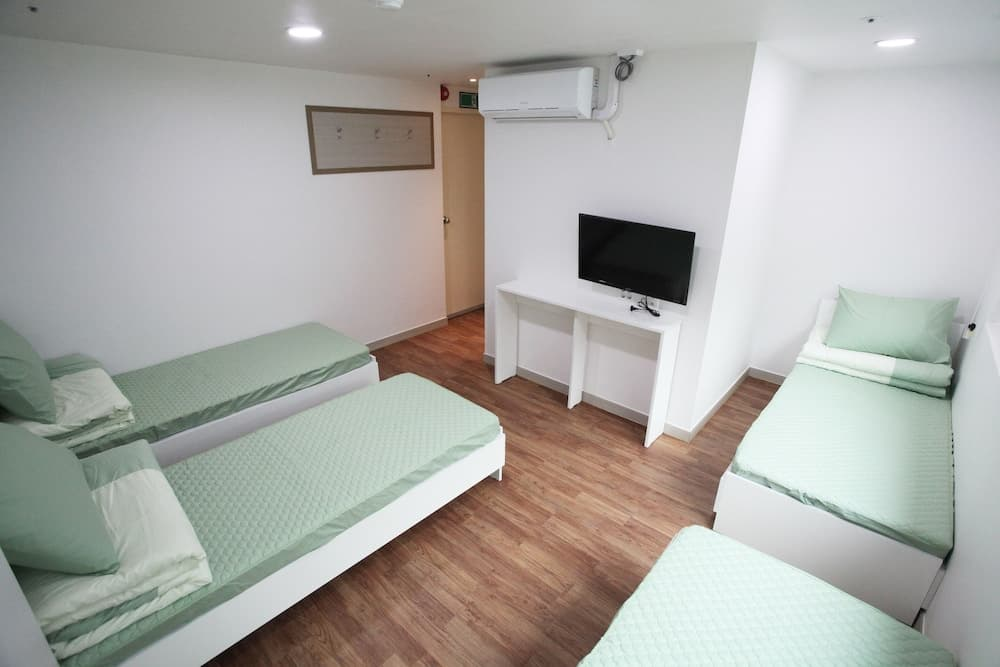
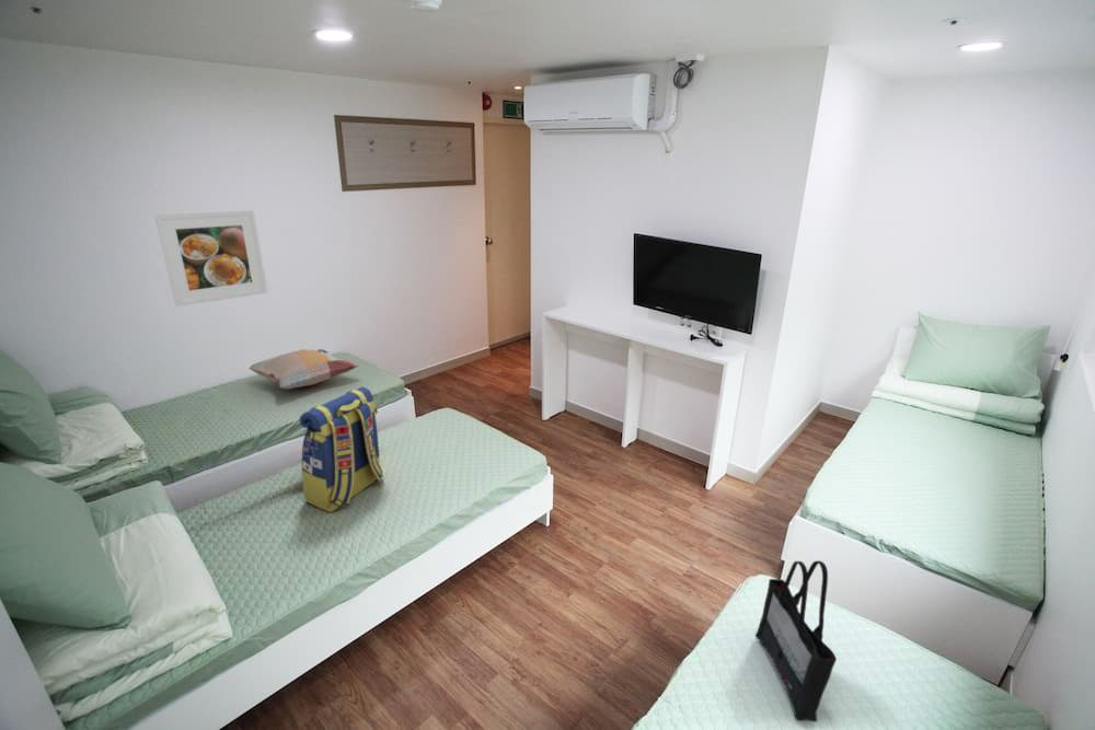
+ backpack [298,385,384,513]
+ decorative pillow [247,348,359,390]
+ tote bag [754,559,838,723]
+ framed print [153,210,268,308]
